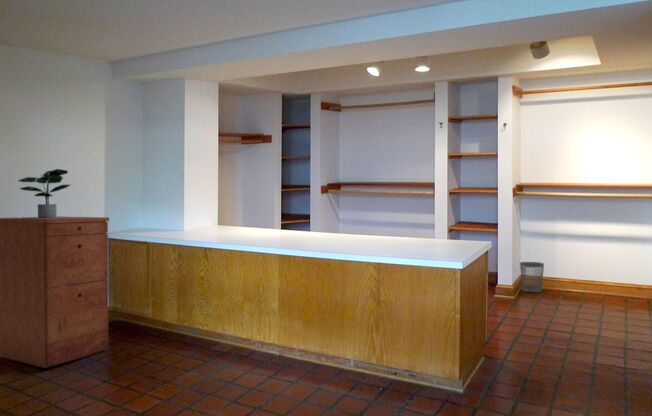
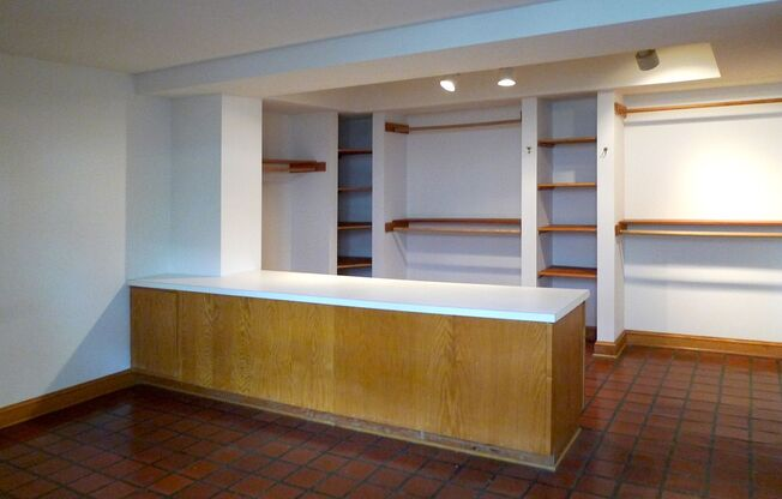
- filing cabinet [0,216,110,369]
- wastebasket [519,261,545,293]
- potted plant [17,168,71,218]
